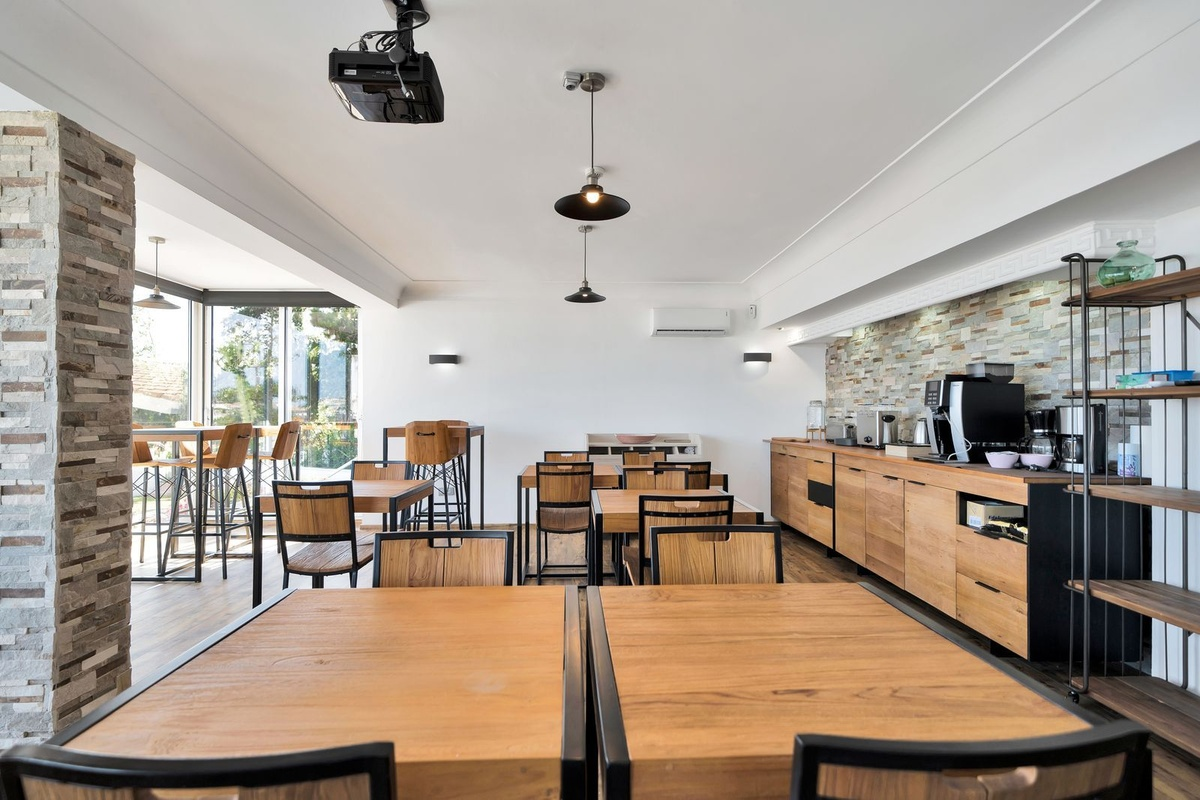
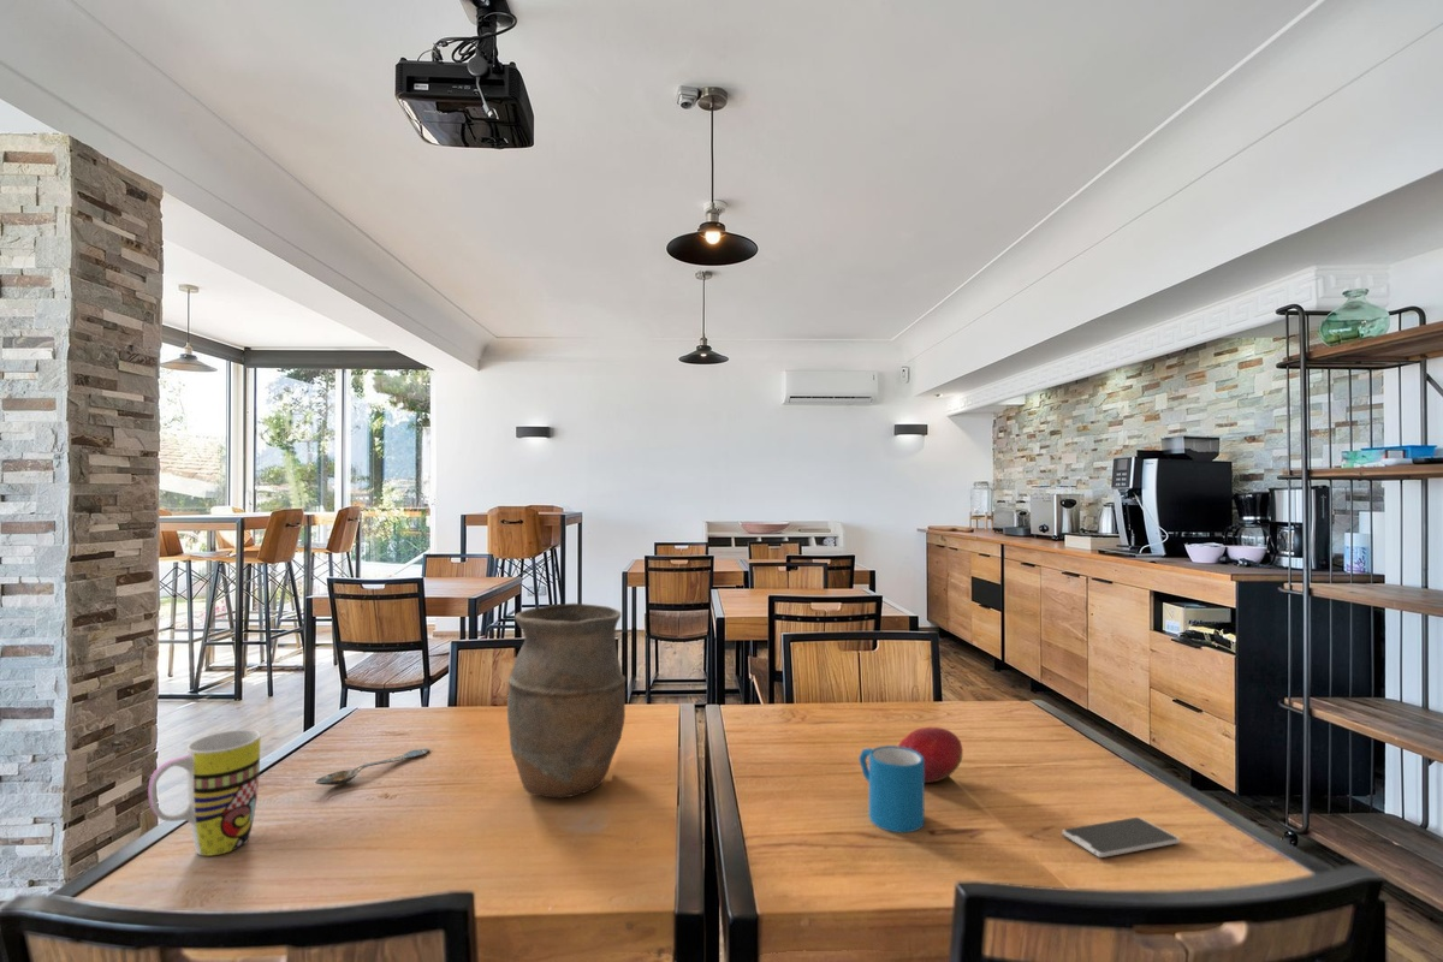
+ smartphone [1061,816,1181,859]
+ spoon [314,747,432,786]
+ mug [147,729,261,857]
+ fruit [897,726,964,784]
+ mug [857,744,925,833]
+ vase [506,602,627,800]
